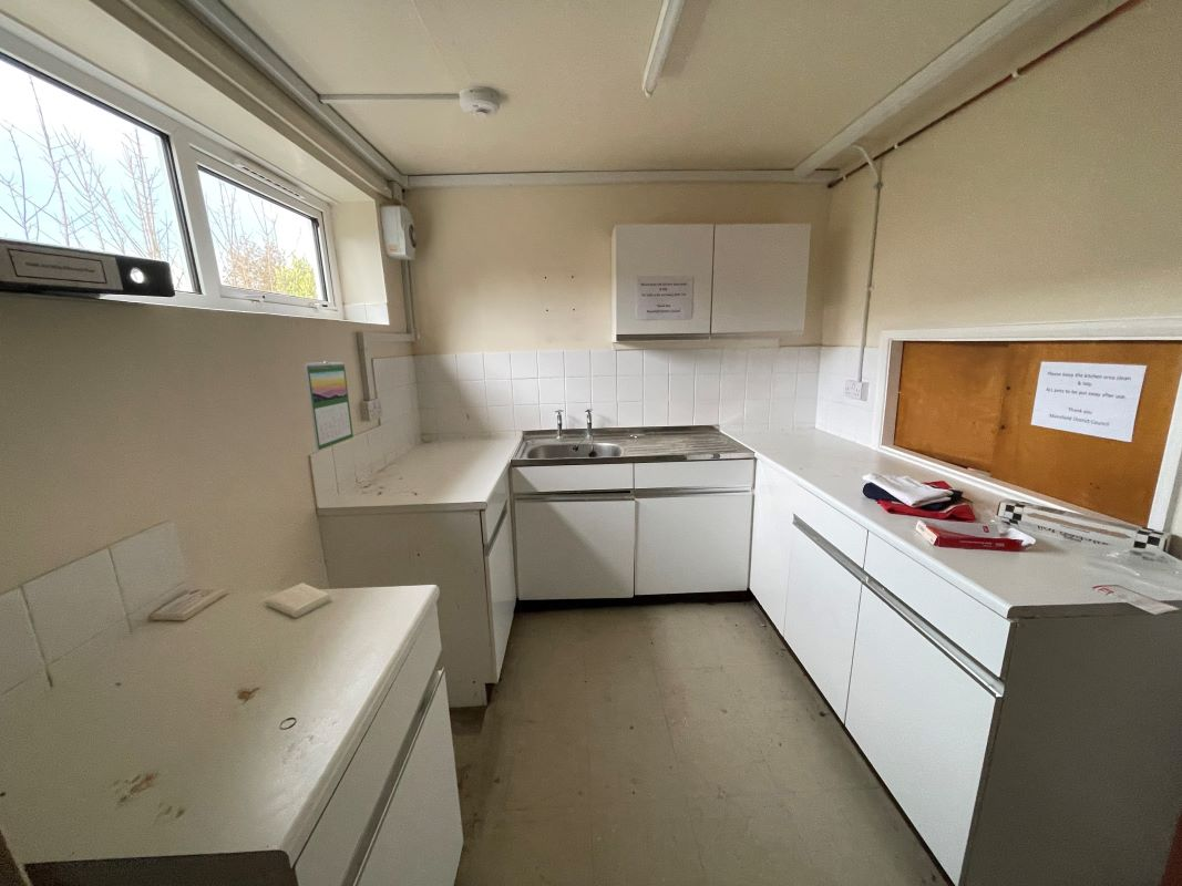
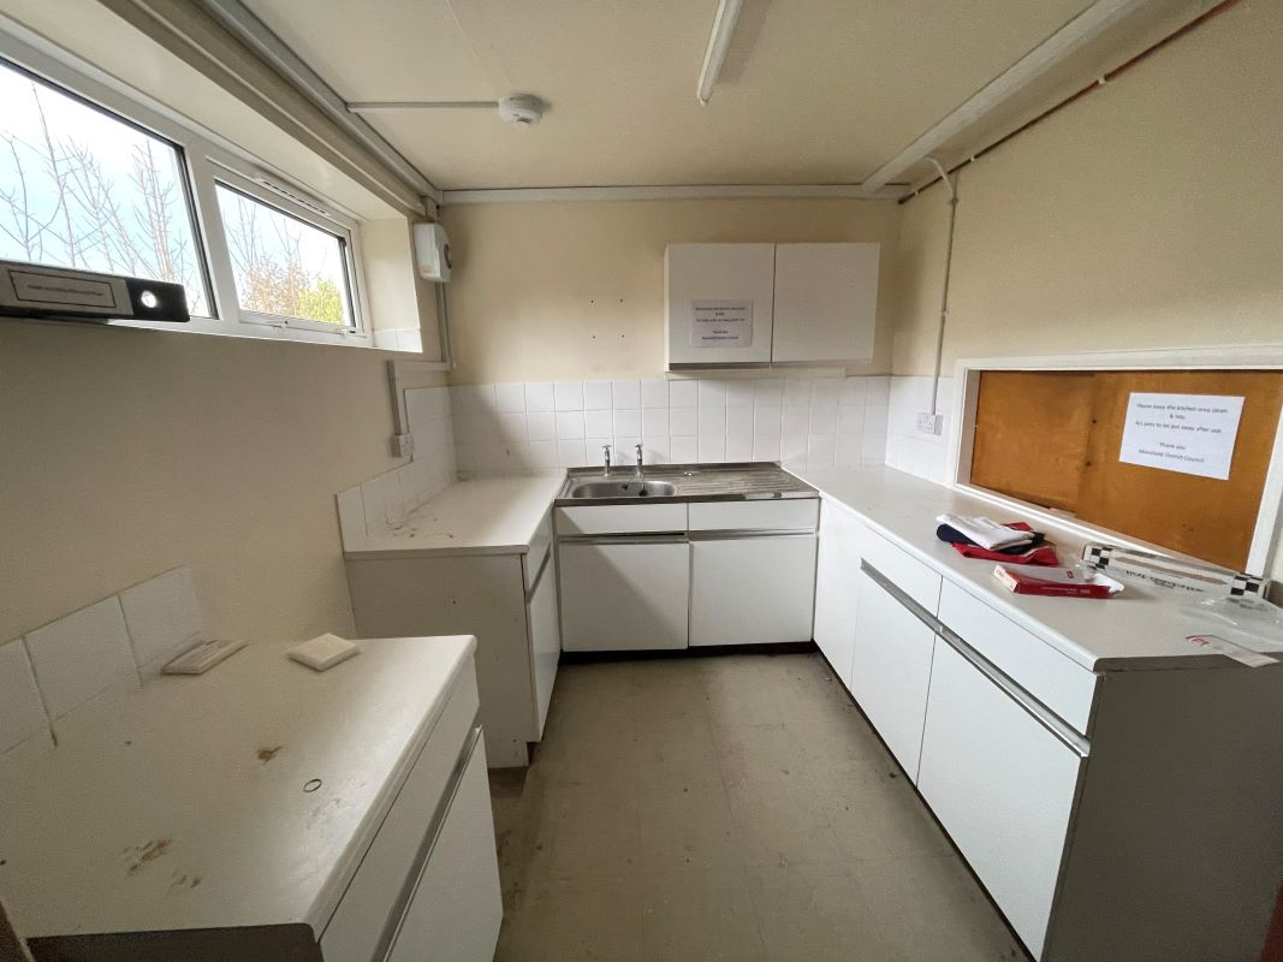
- calendar [304,360,354,451]
